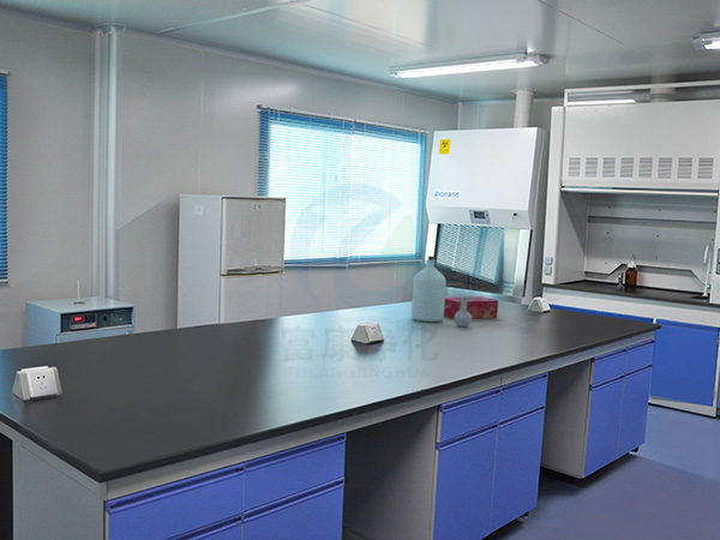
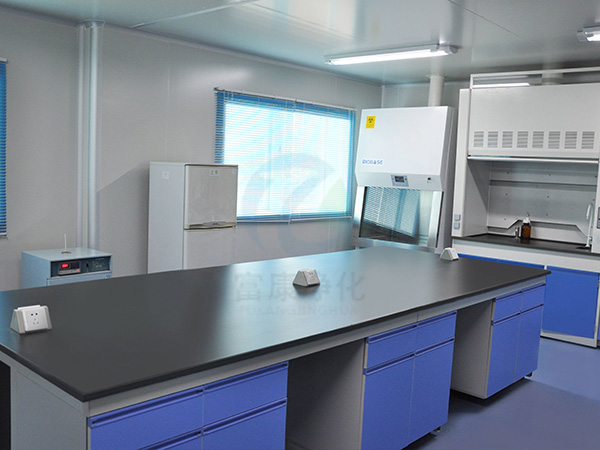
- tissue box [444,295,499,319]
- bottle [410,254,473,328]
